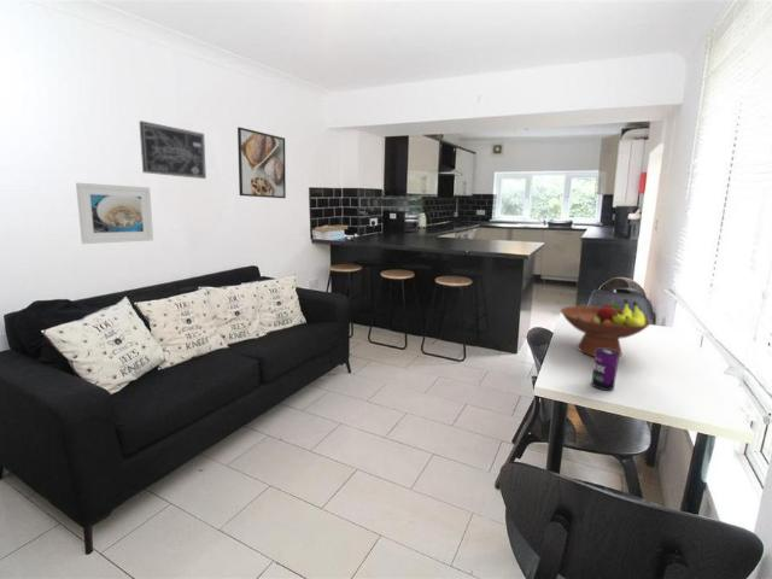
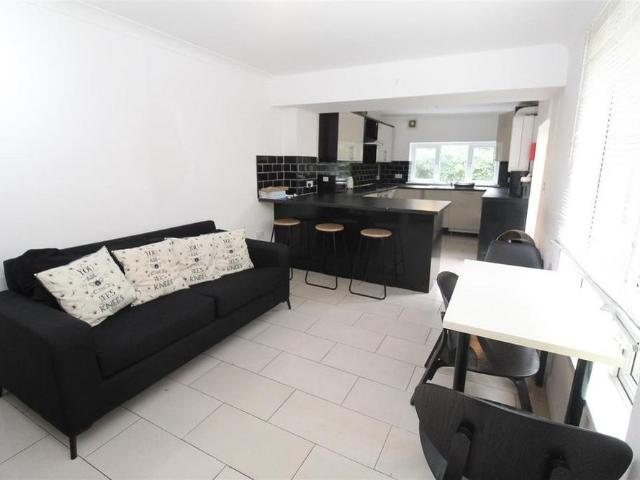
- wall art [139,119,207,180]
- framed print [75,182,154,245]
- fruit bowl [560,298,653,358]
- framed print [236,125,287,199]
- beverage can [590,349,620,392]
